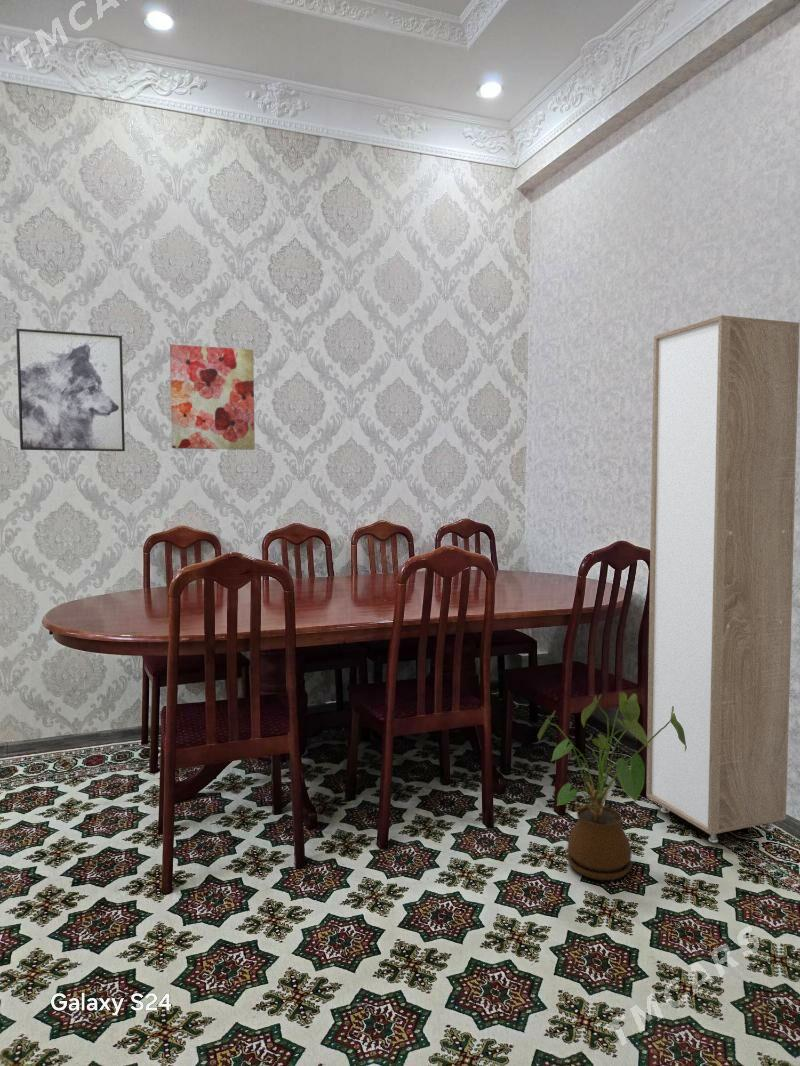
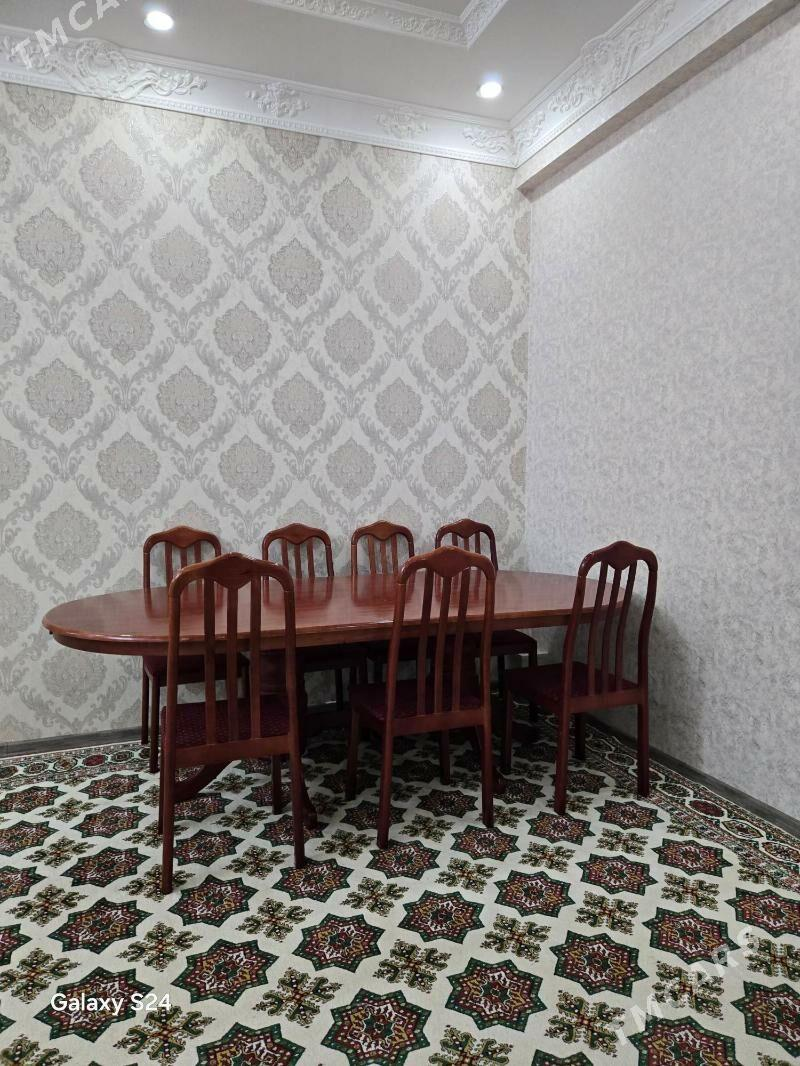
- house plant [537,691,687,881]
- cabinet [645,314,800,844]
- wall art [15,328,126,452]
- wall art [169,343,256,451]
